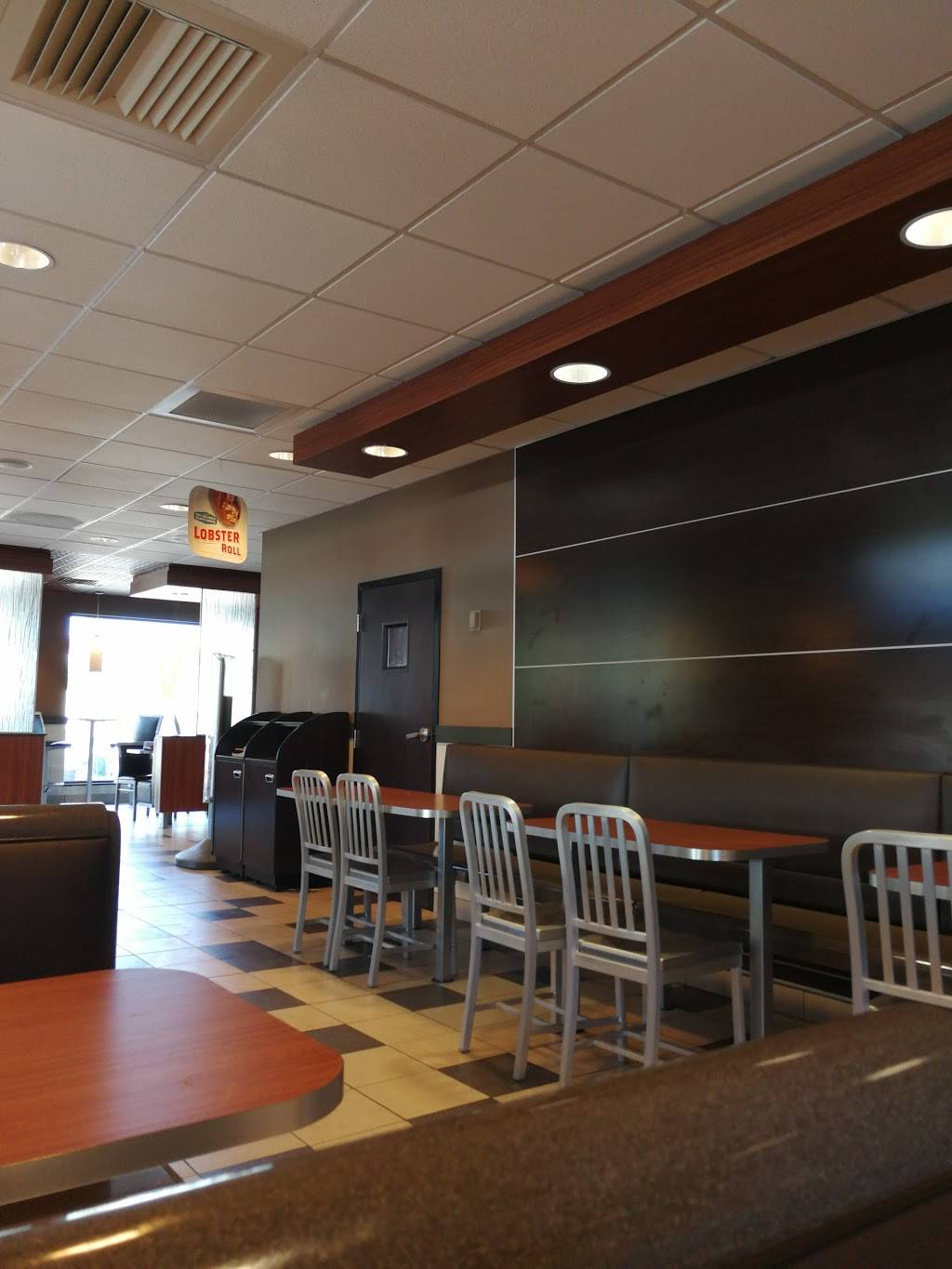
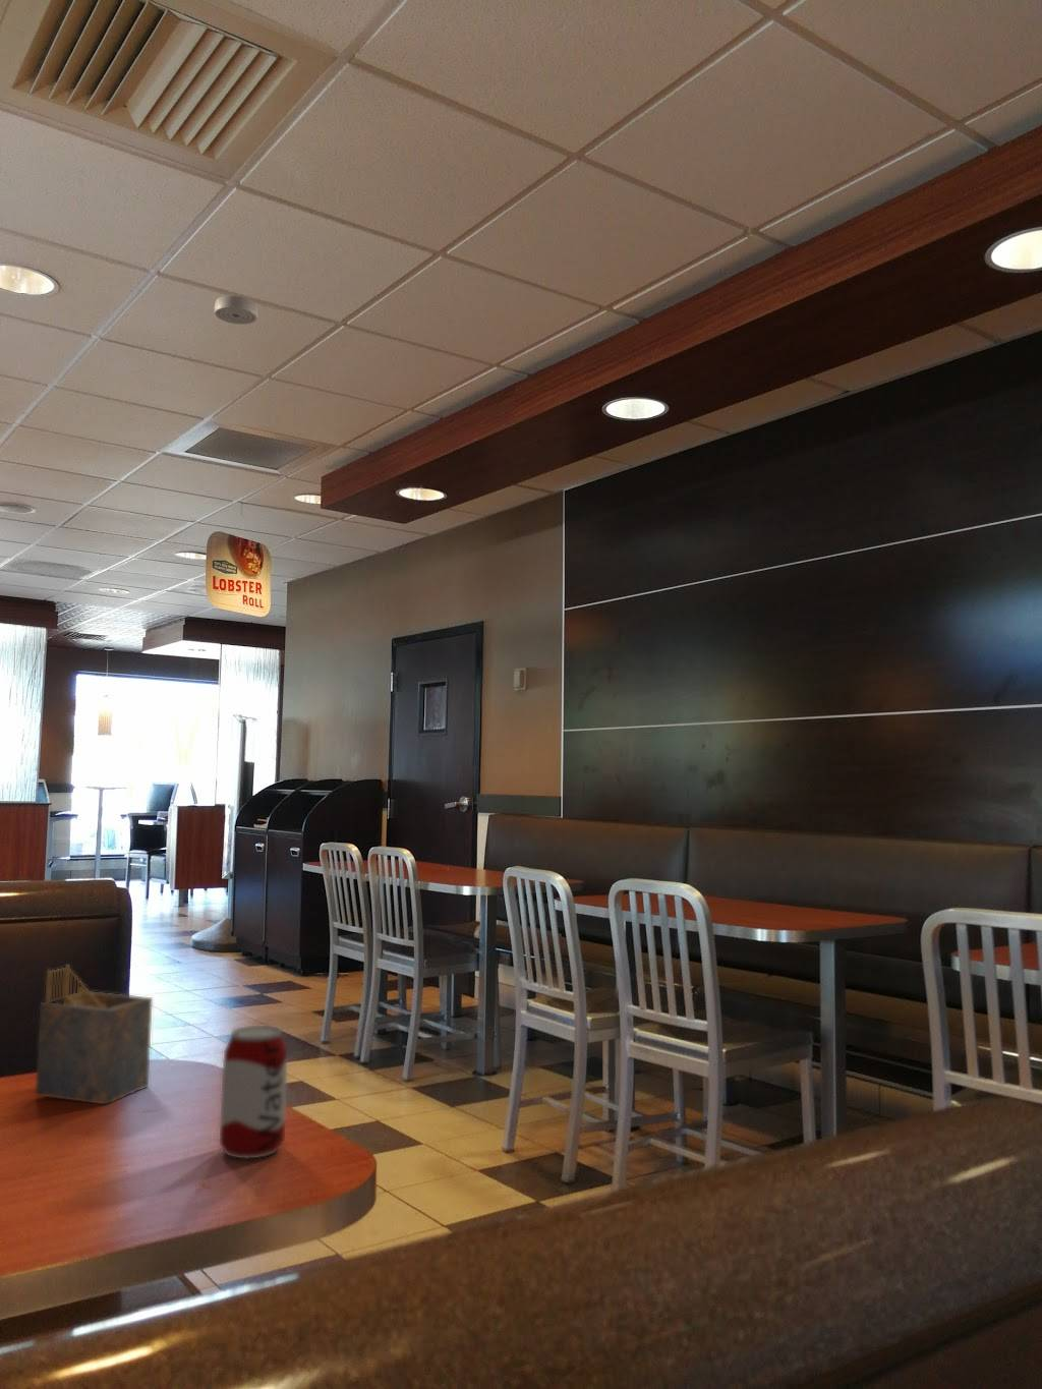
+ beverage can [219,1025,288,1159]
+ smoke detector [213,296,258,325]
+ napkin holder [35,964,153,1106]
